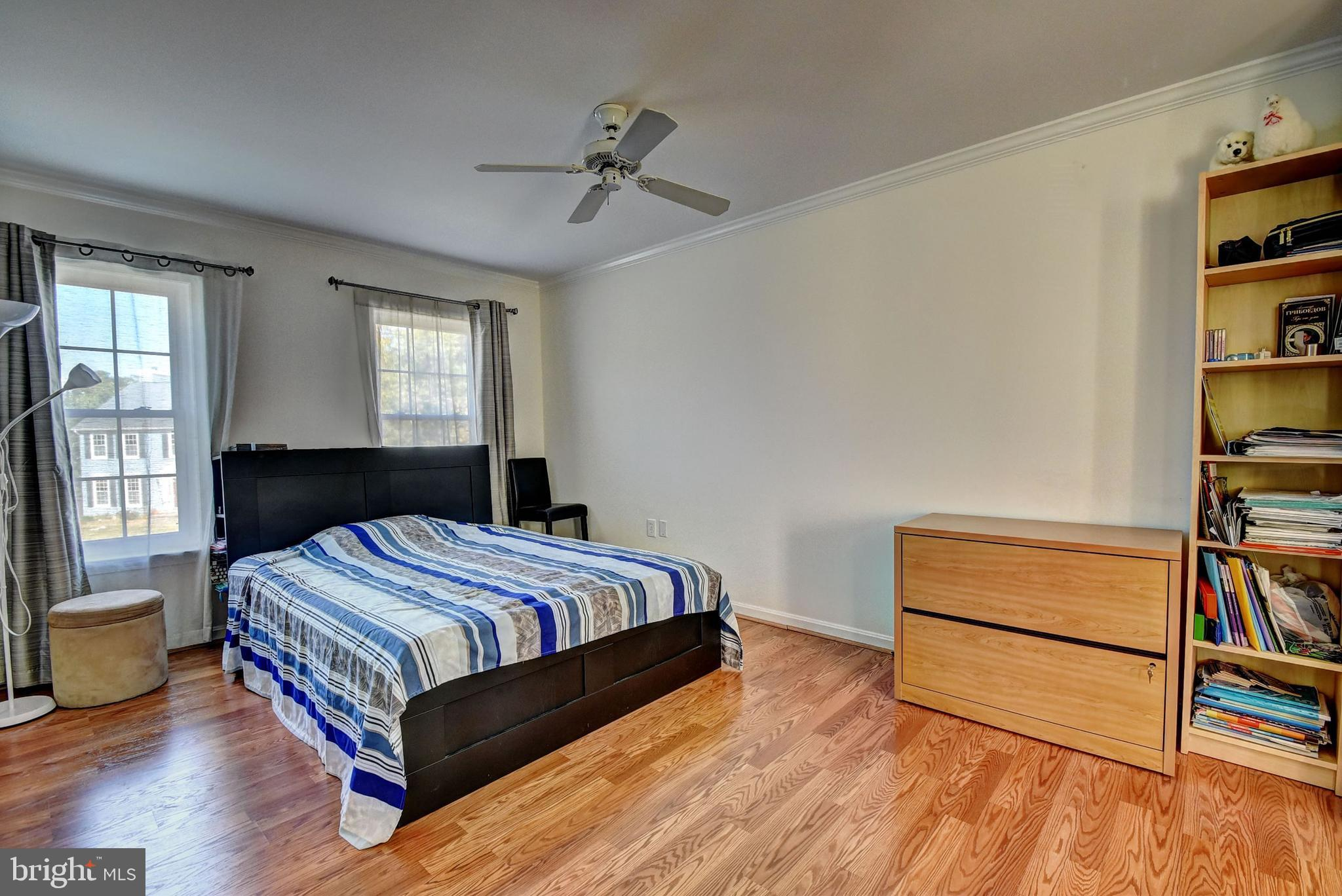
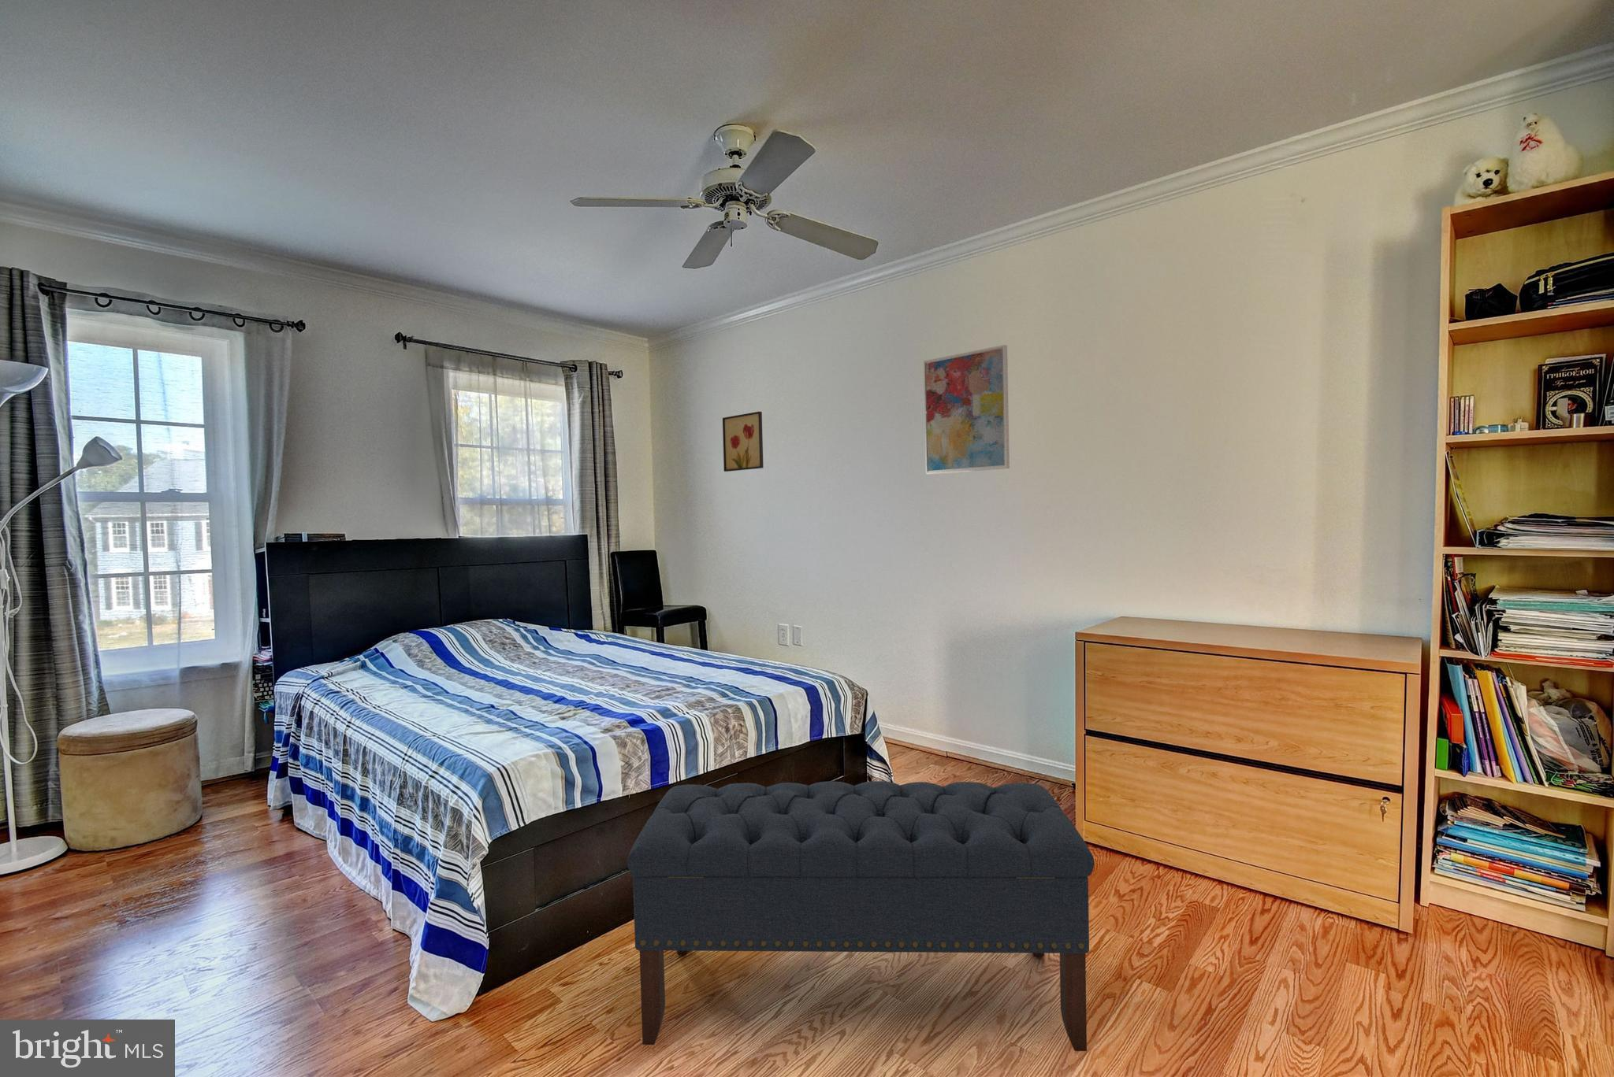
+ bench [627,780,1094,1052]
+ wall art [722,411,765,472]
+ wall art [922,344,1010,475]
